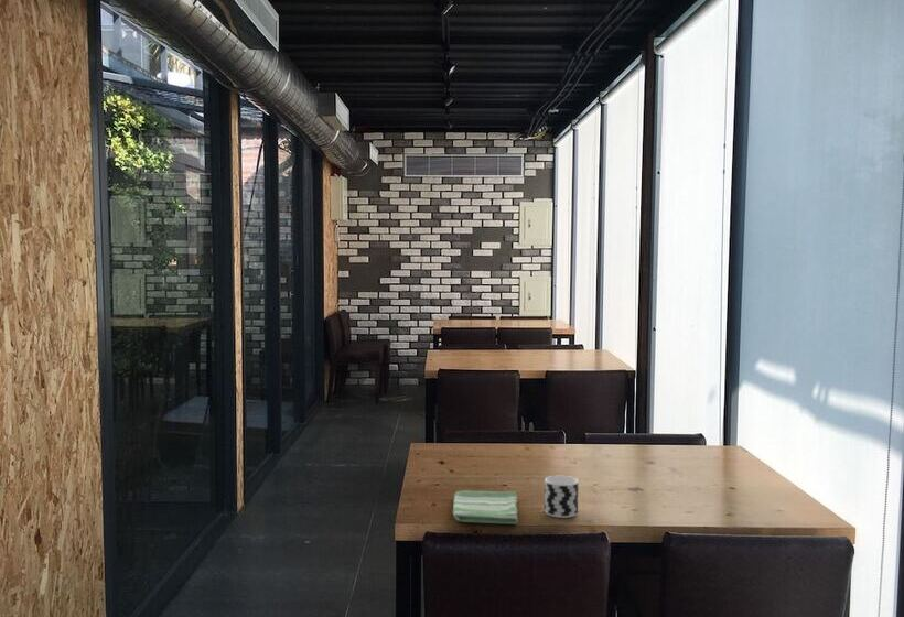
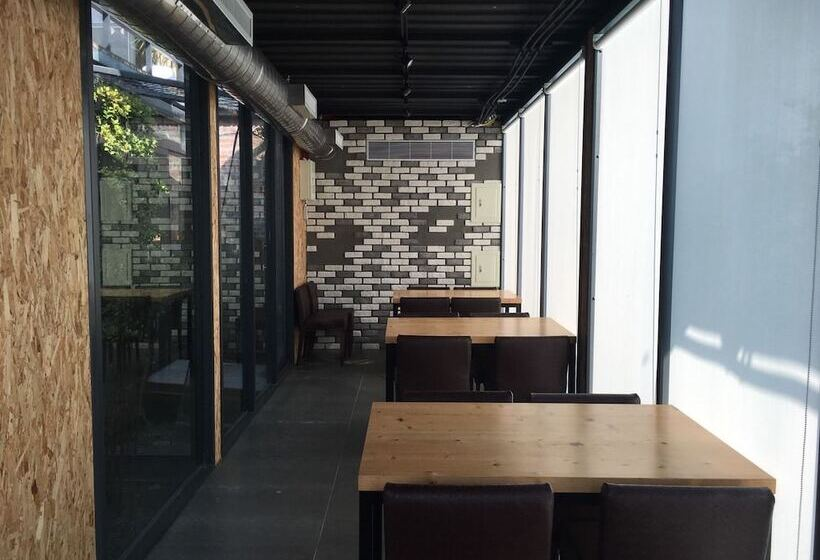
- dish towel [452,489,519,526]
- cup [544,475,580,519]
